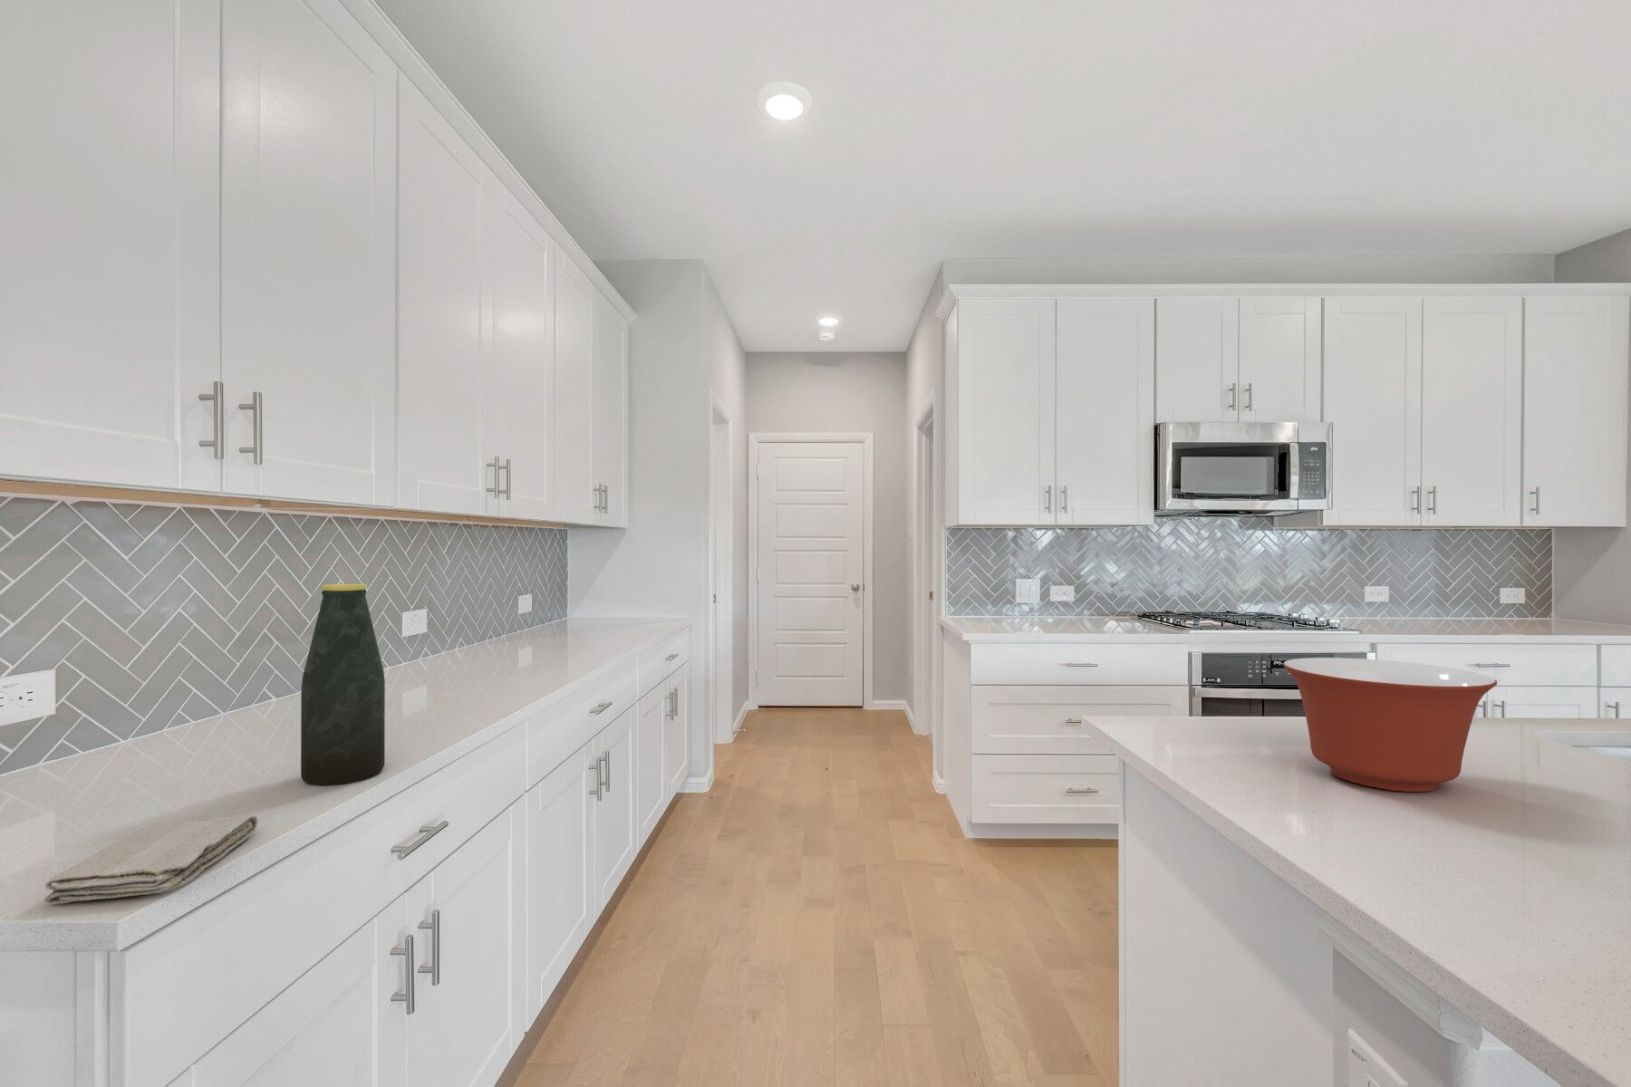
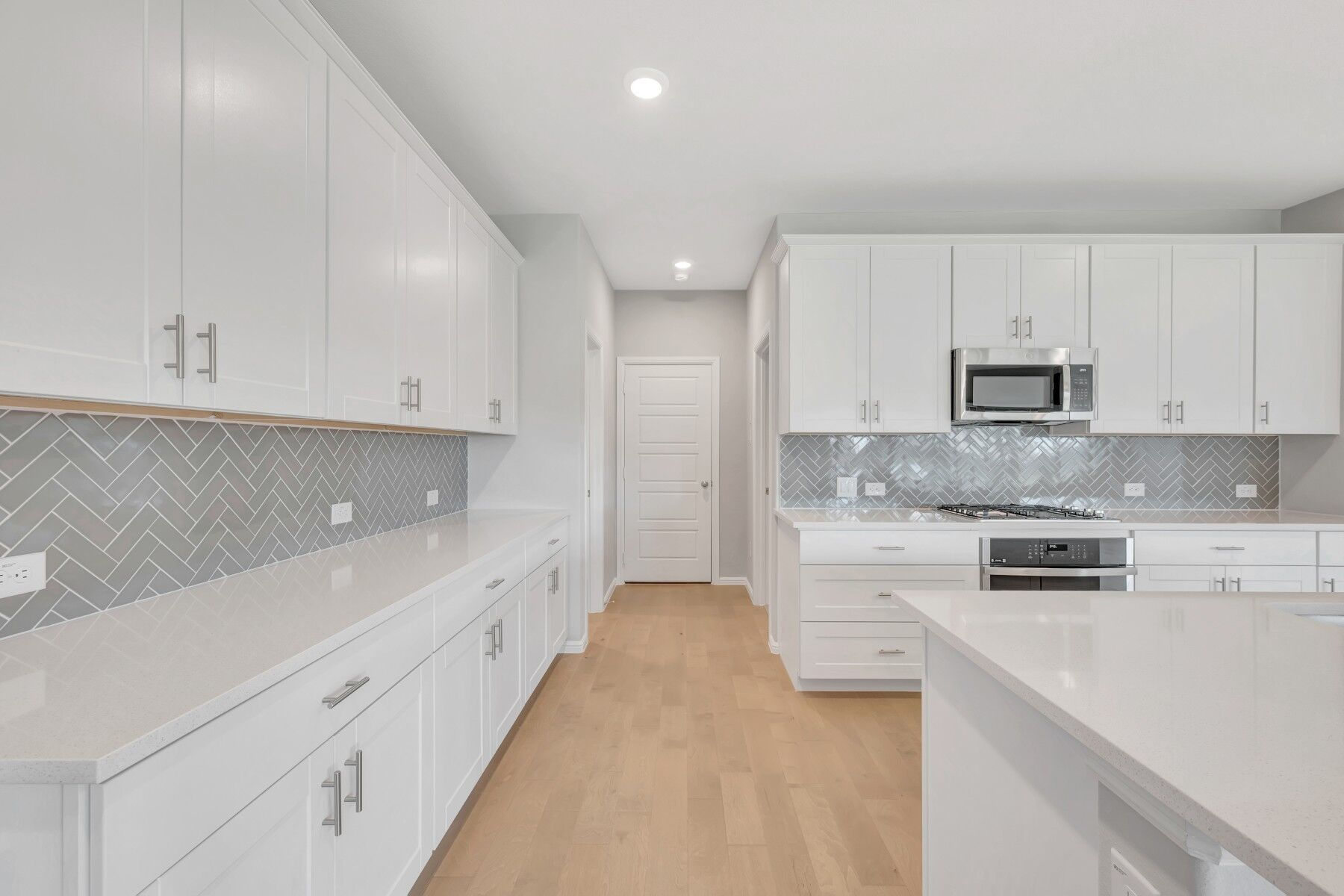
- bottle [300,584,386,786]
- washcloth [45,814,258,905]
- mixing bowl [1283,656,1498,792]
